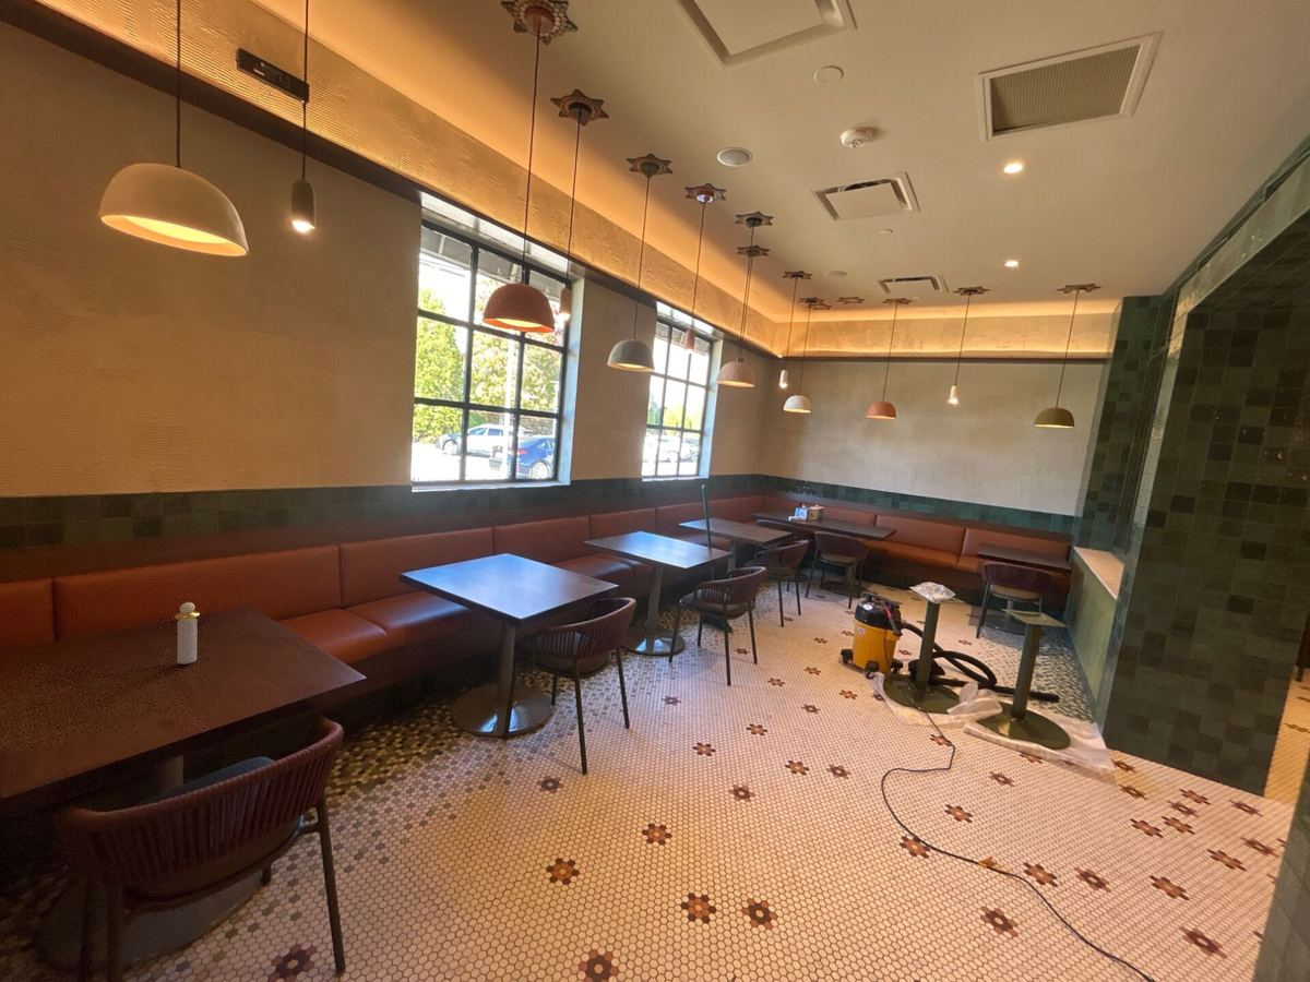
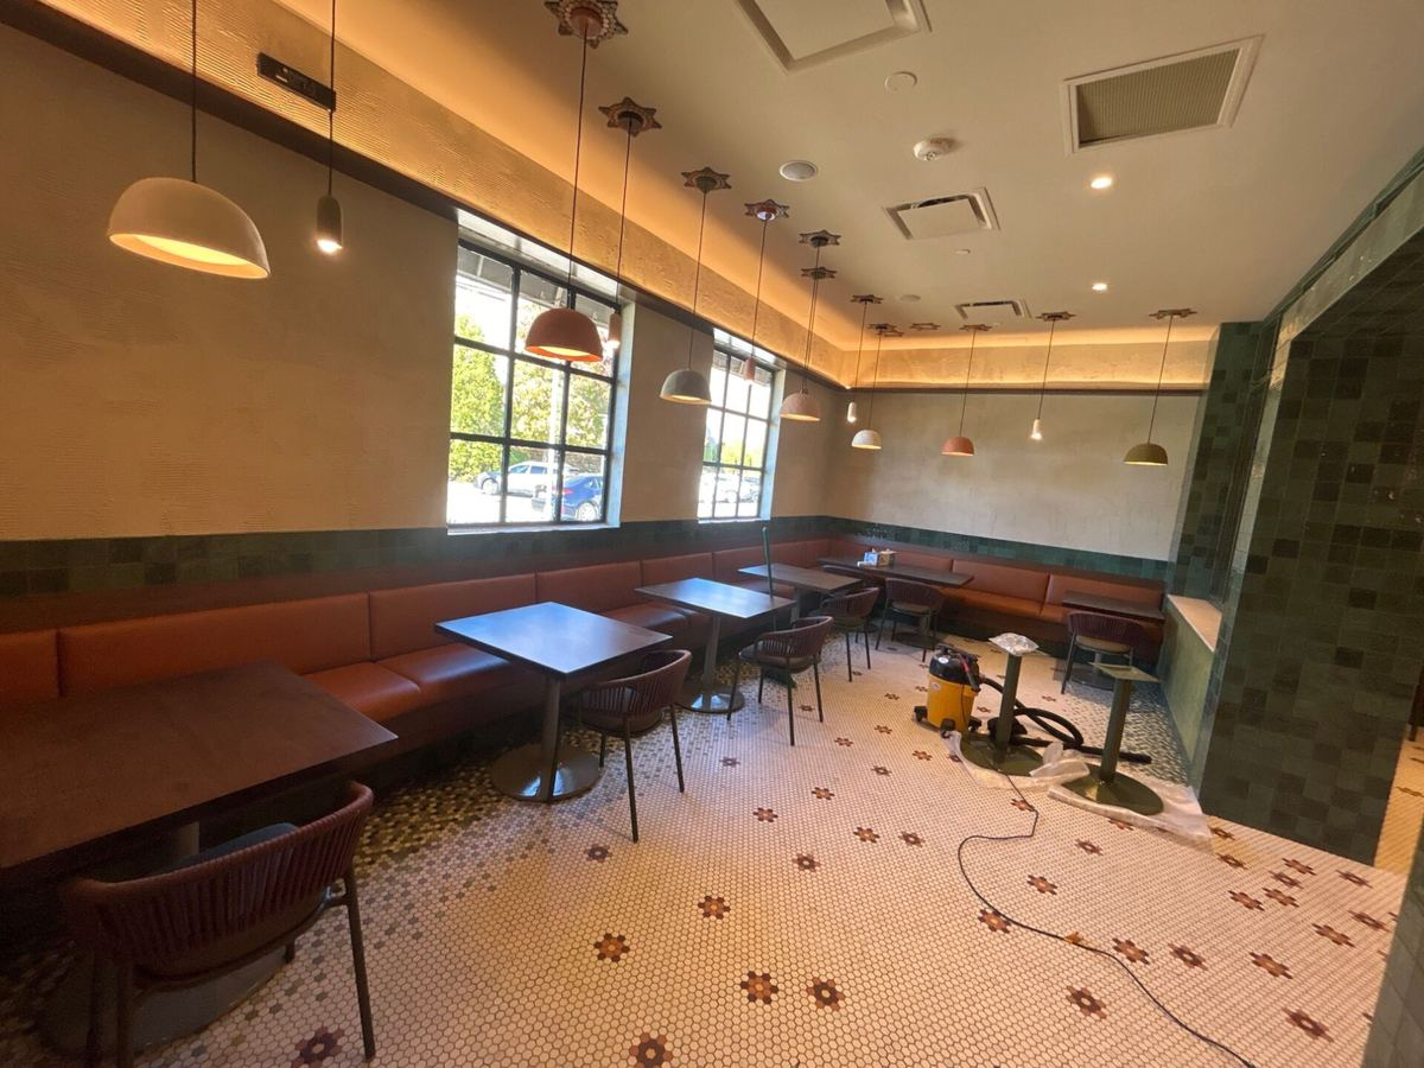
- perfume bottle [174,601,201,664]
